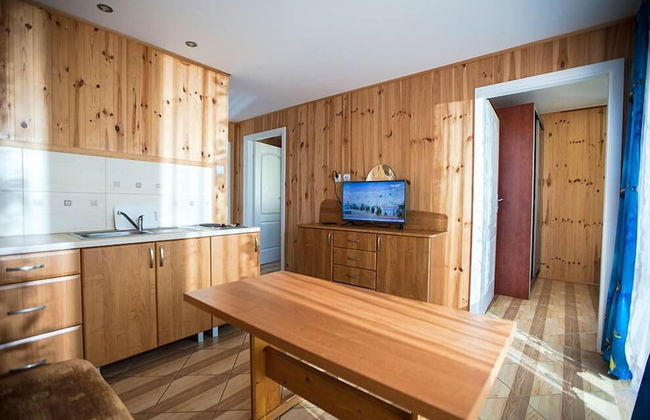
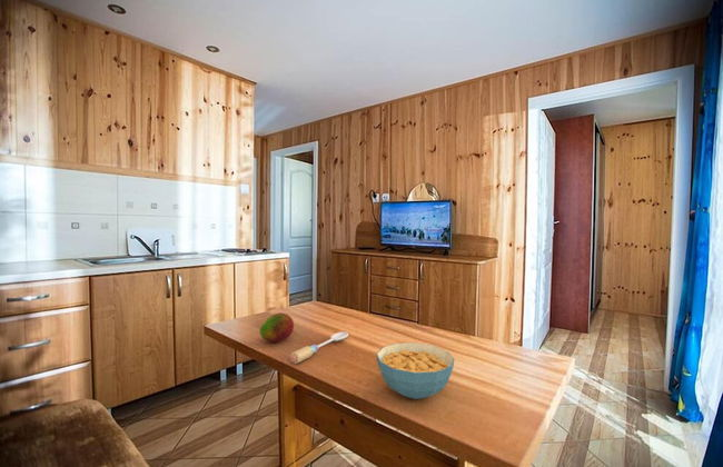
+ cereal bowl [376,341,456,400]
+ spoon [289,331,349,365]
+ fruit [259,311,295,344]
